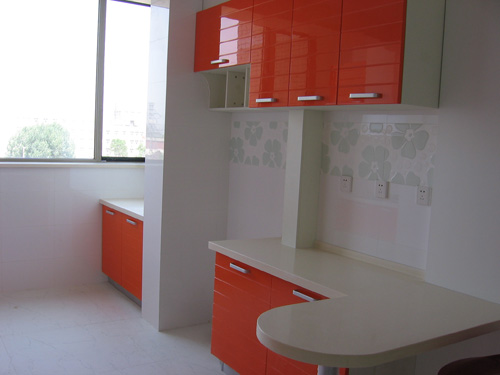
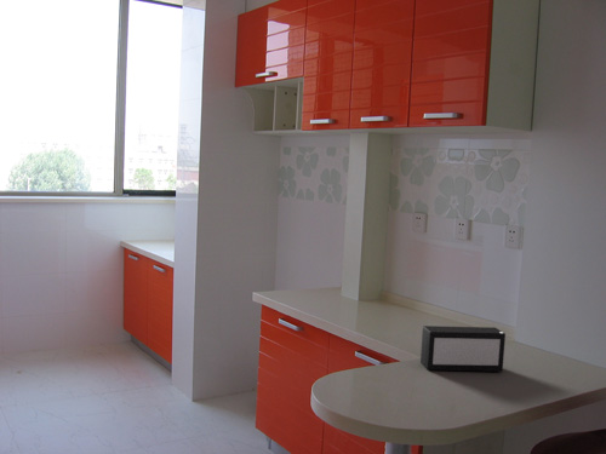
+ speaker [419,324,507,373]
